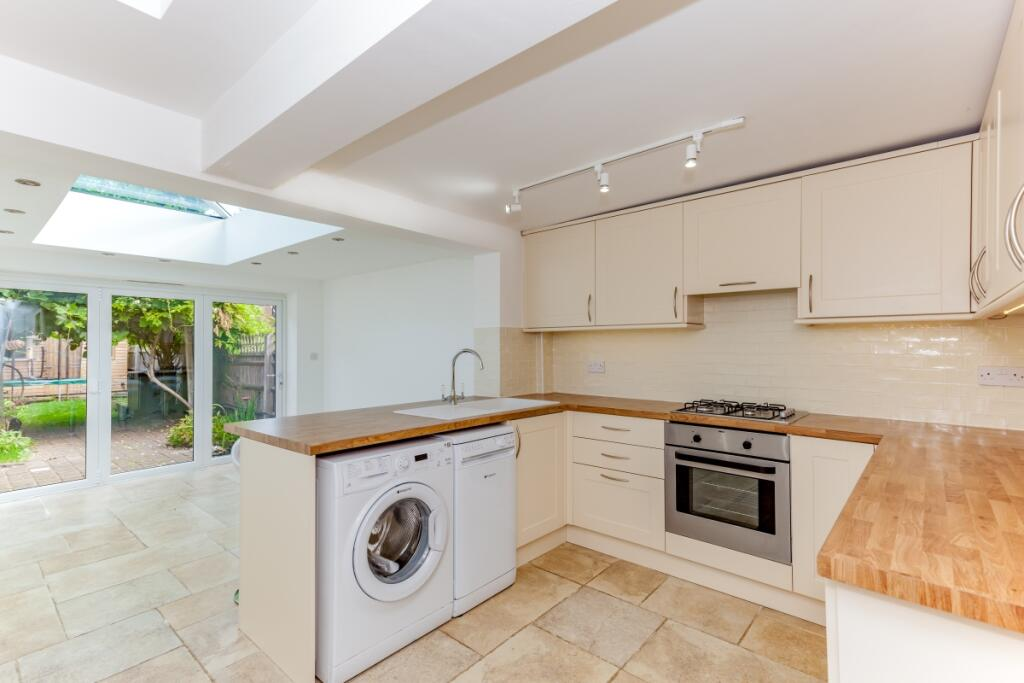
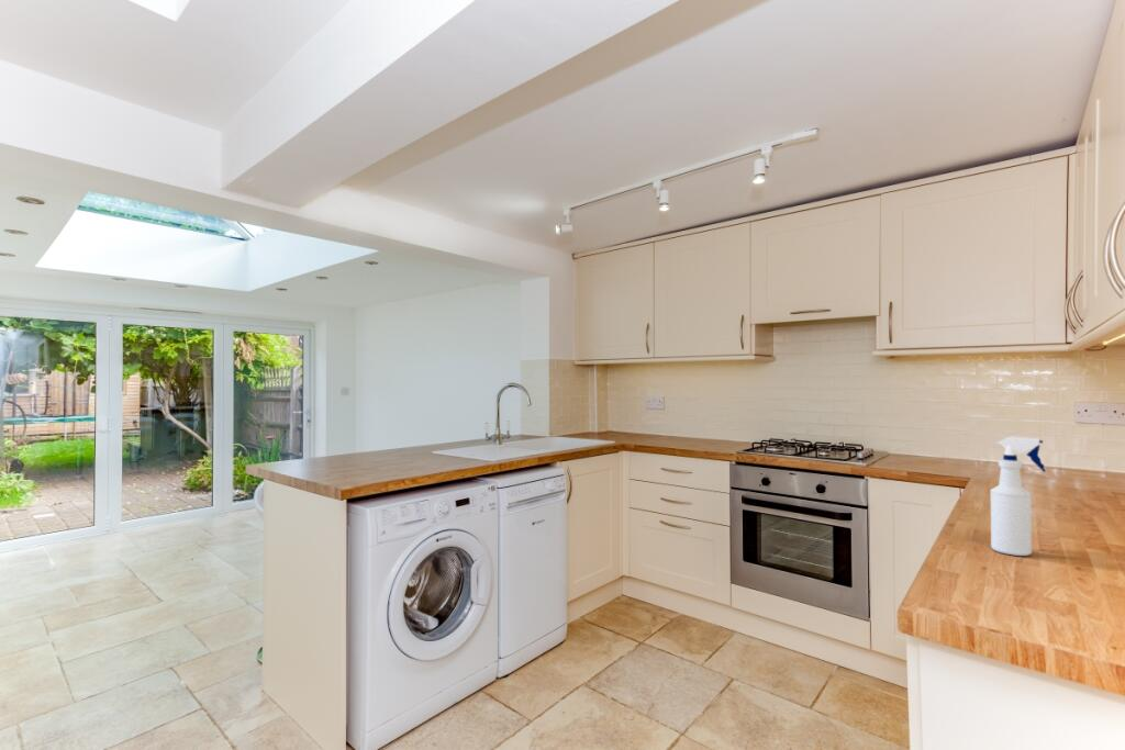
+ spray bottle [989,436,1047,557]
